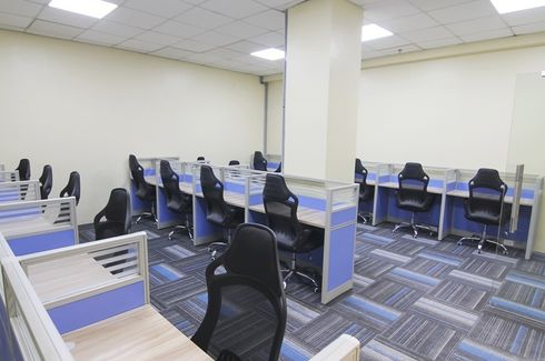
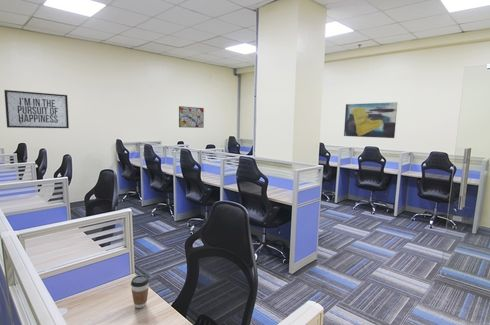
+ wall art [178,105,205,129]
+ mirror [3,89,70,129]
+ coffee cup [130,274,150,309]
+ wall art [343,101,398,139]
